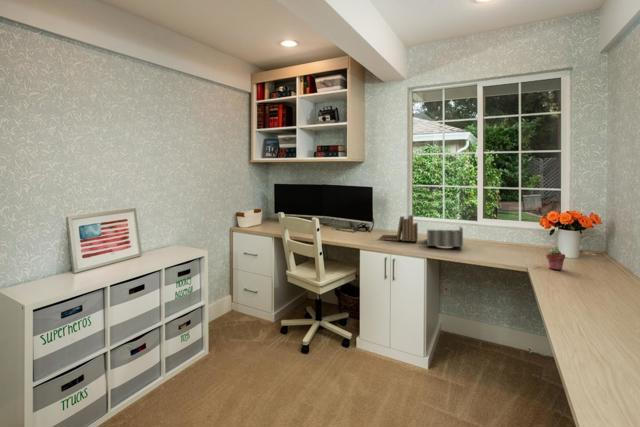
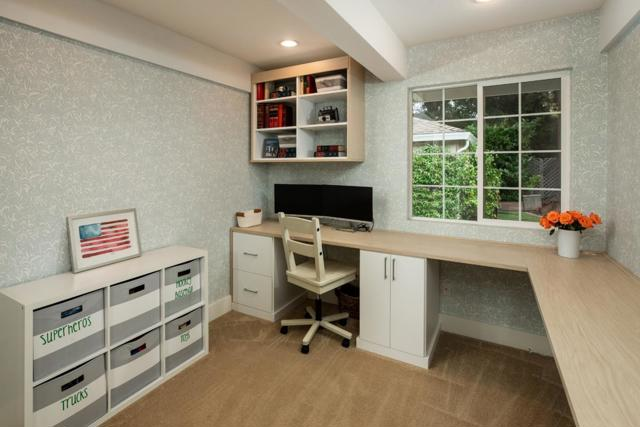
- book [379,214,419,242]
- potted succulent [545,247,566,271]
- desk organizer [426,226,464,248]
